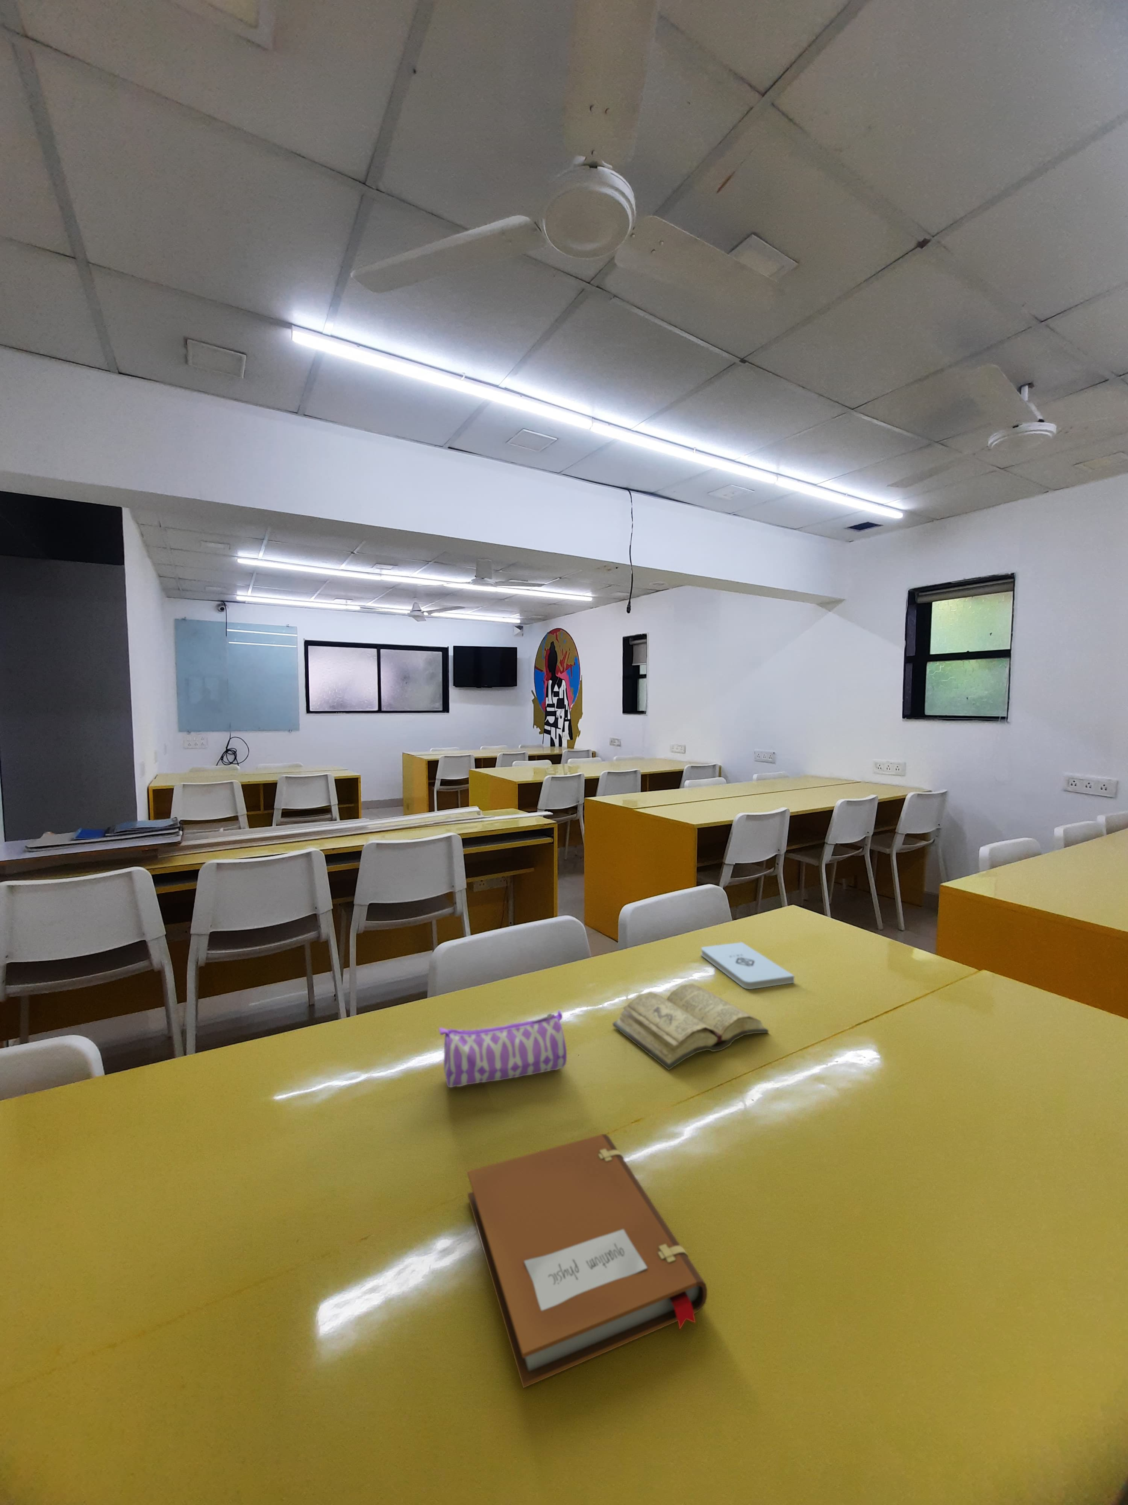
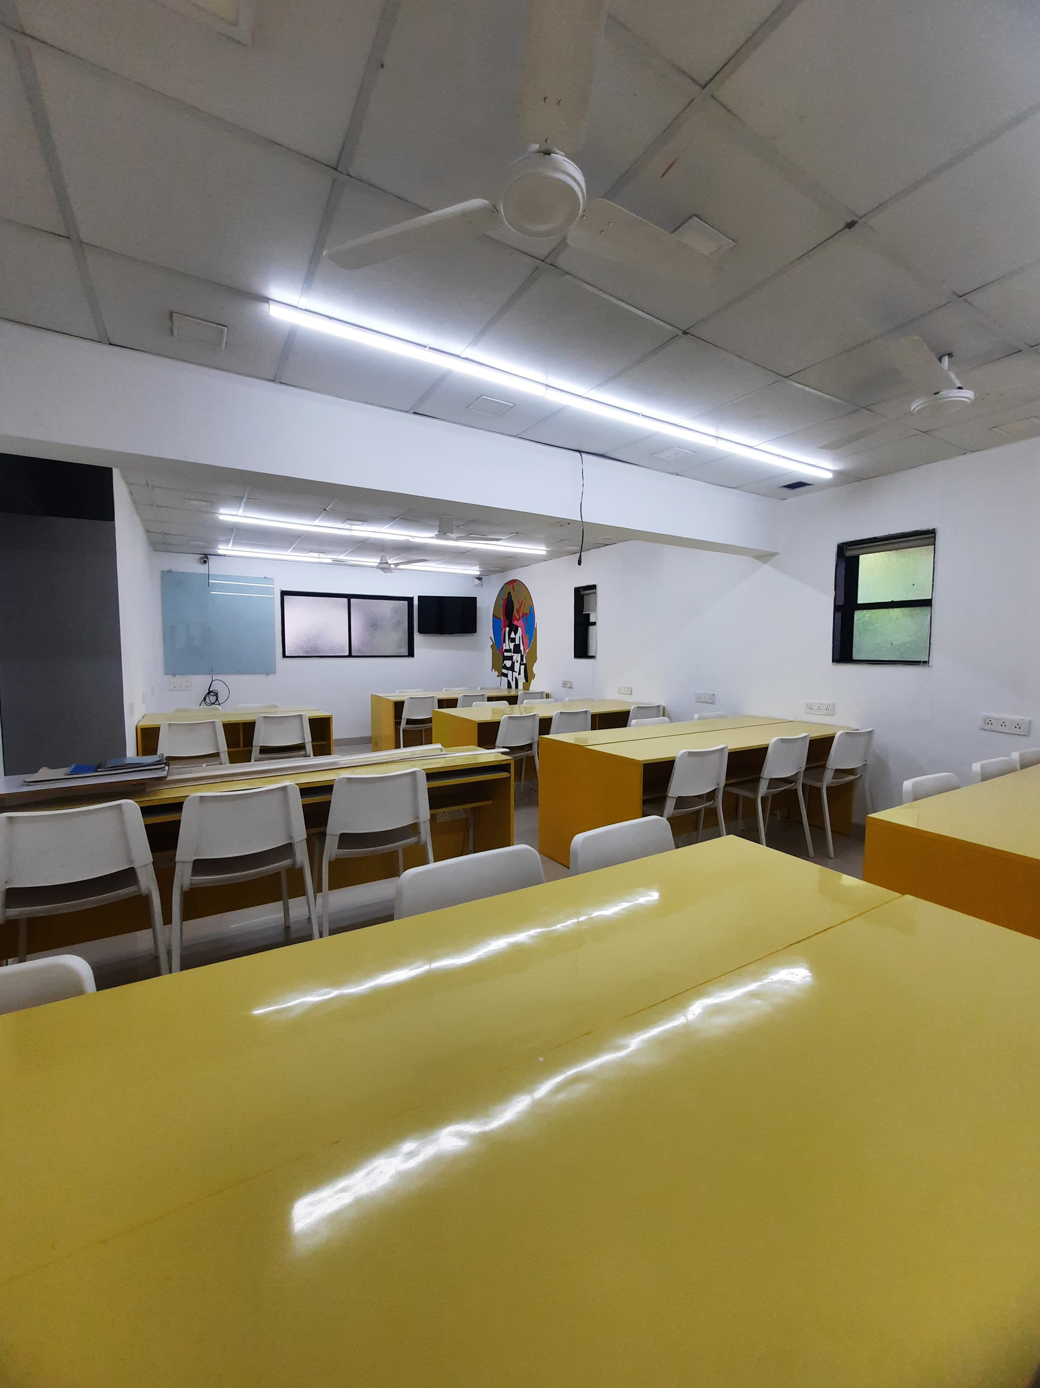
- pencil case [438,1010,568,1088]
- notebook [467,1134,707,1389]
- diary [613,984,769,1070]
- notepad [700,942,795,990]
